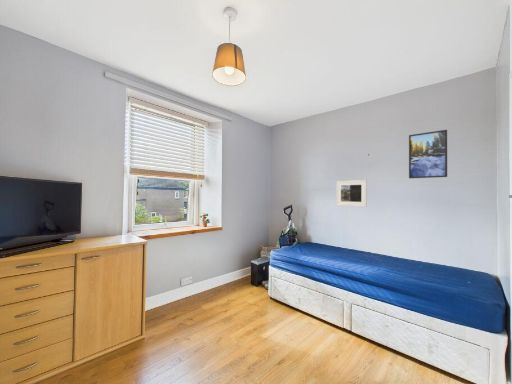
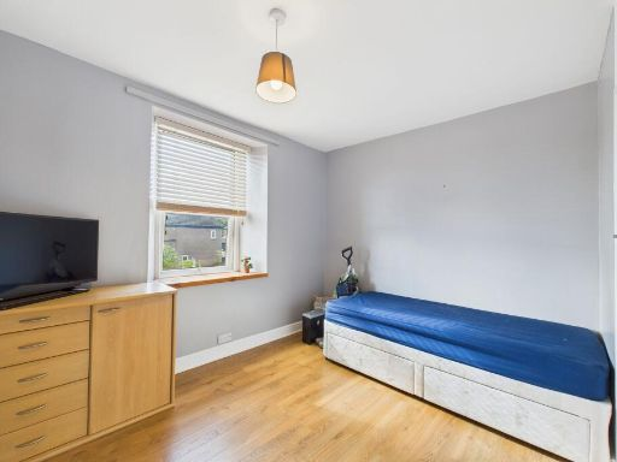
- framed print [335,179,368,208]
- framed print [408,129,448,179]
